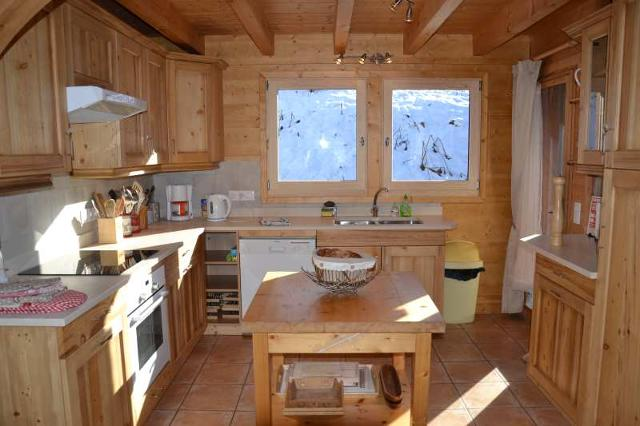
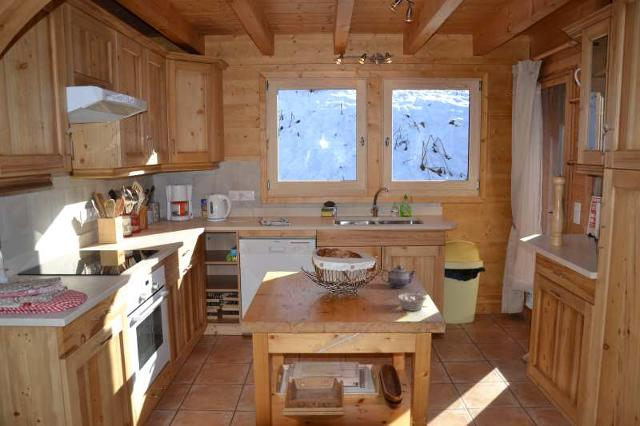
+ legume [397,289,427,312]
+ teapot [380,265,417,289]
